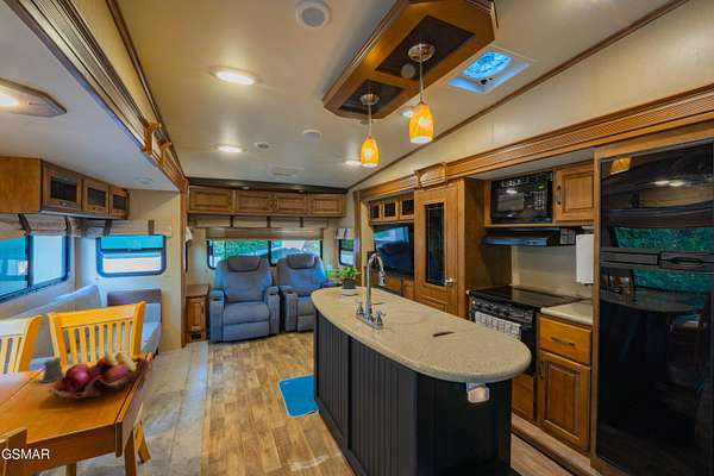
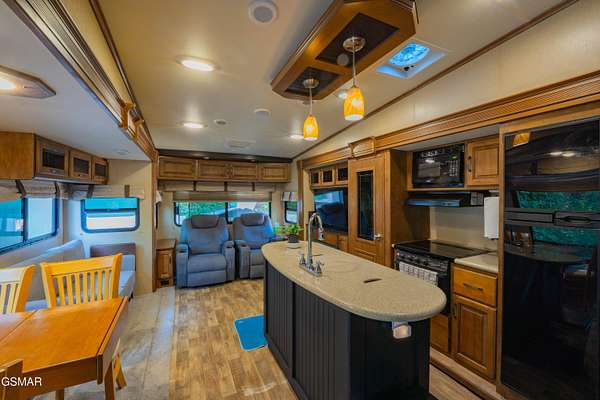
- fruit basket [48,350,151,402]
- pepper shaker [30,356,65,383]
